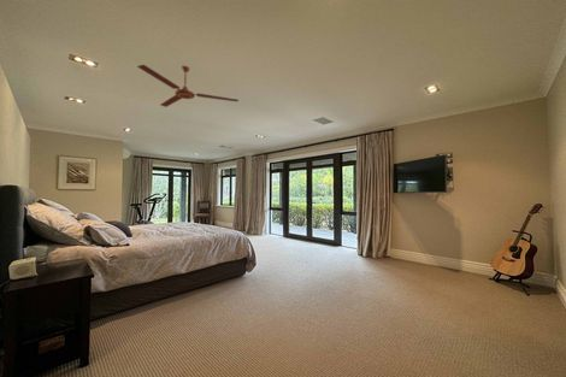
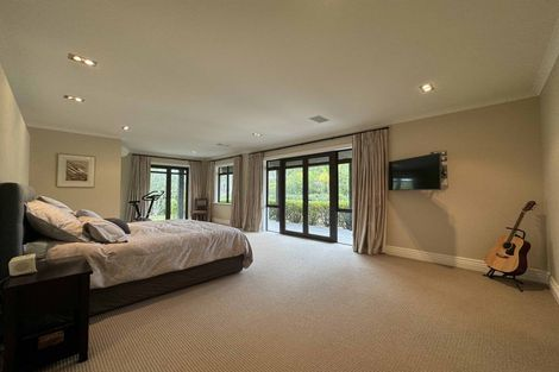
- ceiling fan [136,64,240,108]
